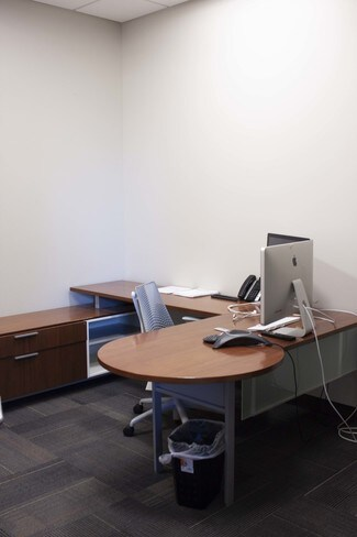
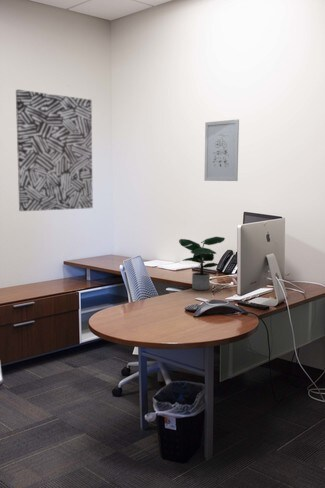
+ wall art [203,118,240,182]
+ potted plant [178,236,226,291]
+ wall art [15,89,94,212]
